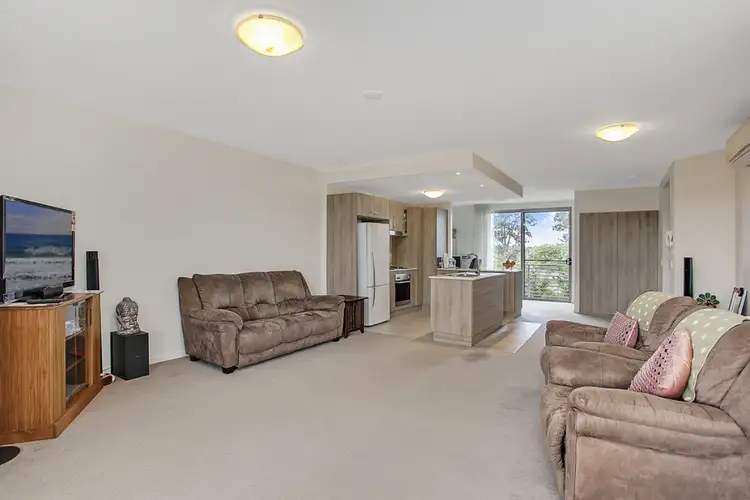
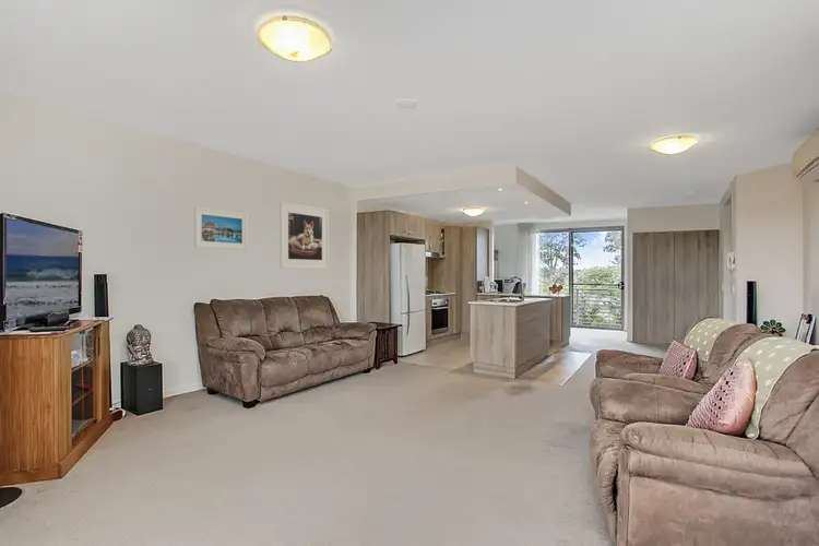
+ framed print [278,201,330,270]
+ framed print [193,205,249,251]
